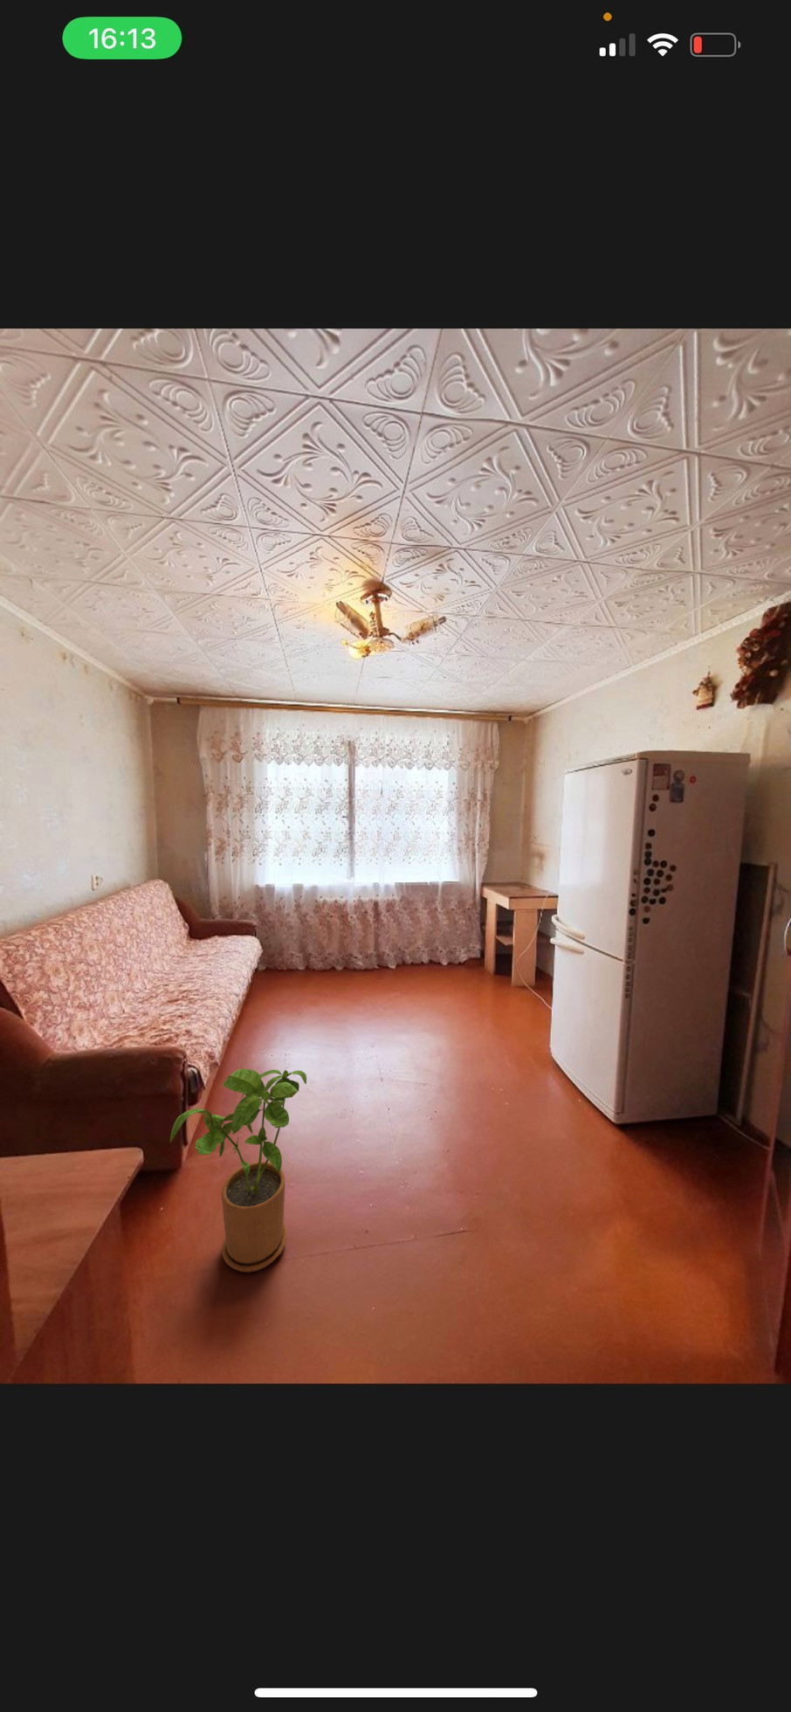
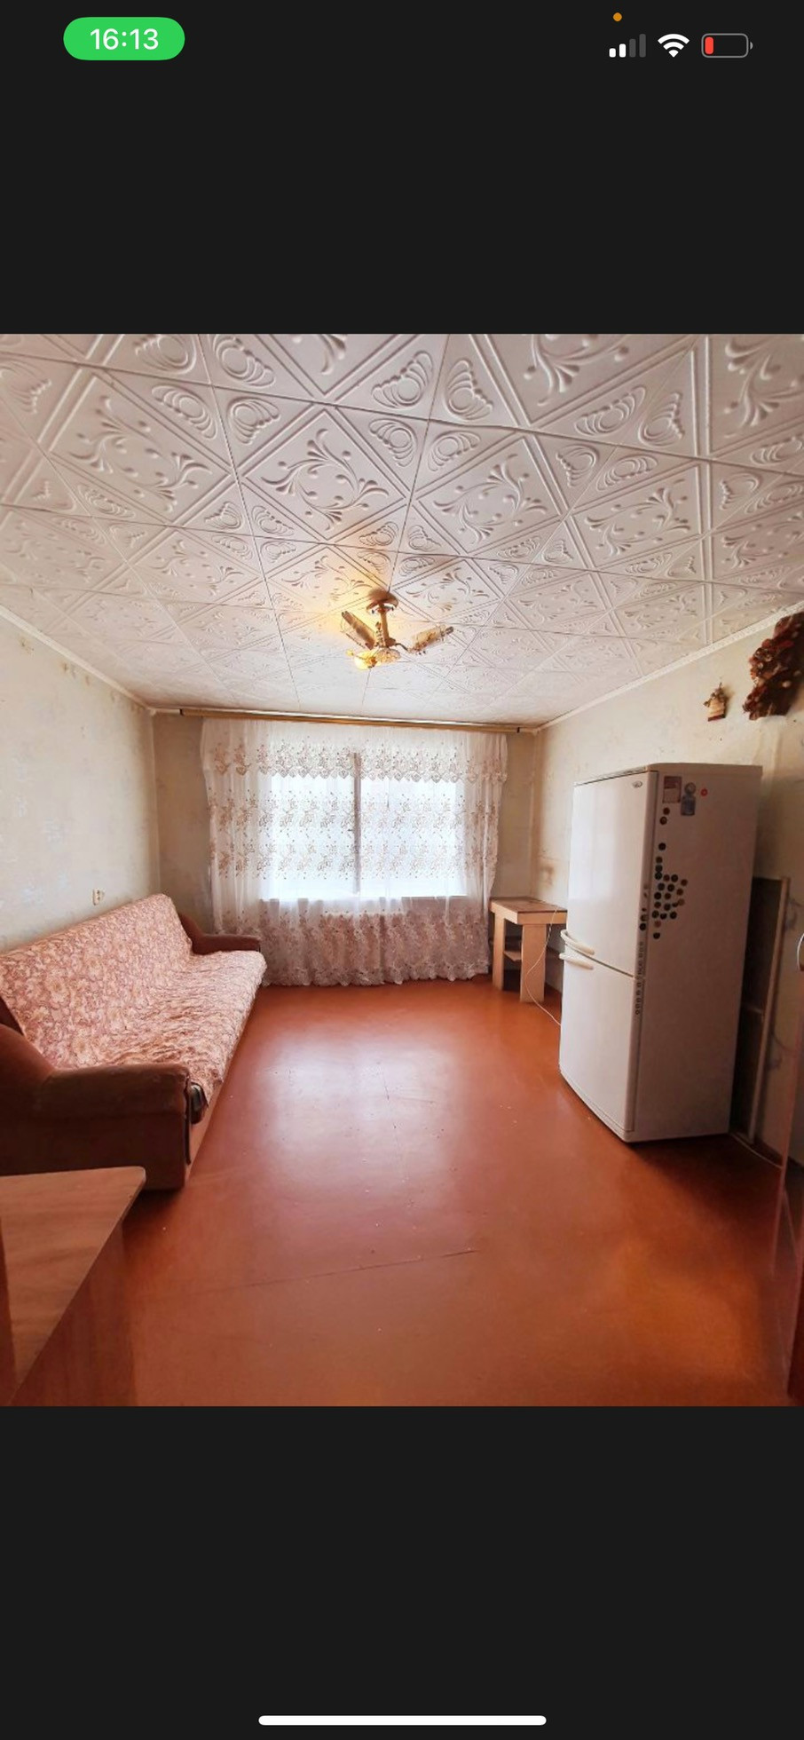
- house plant [169,1068,308,1273]
